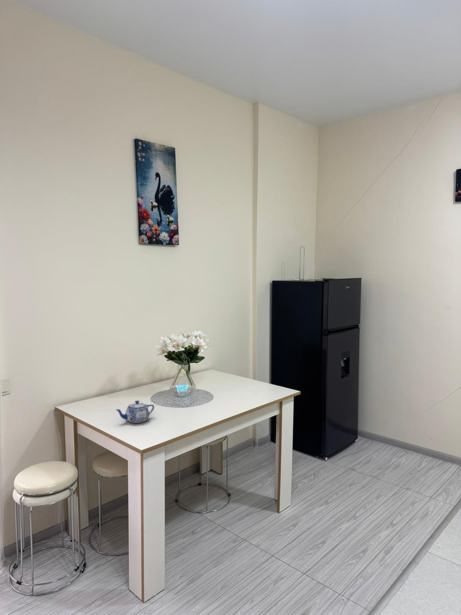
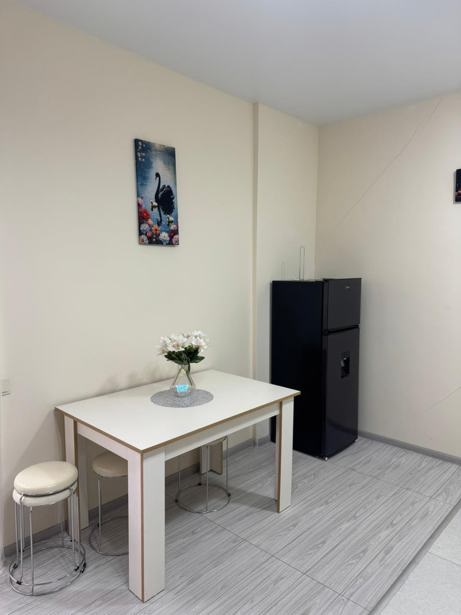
- teapot [115,400,155,424]
